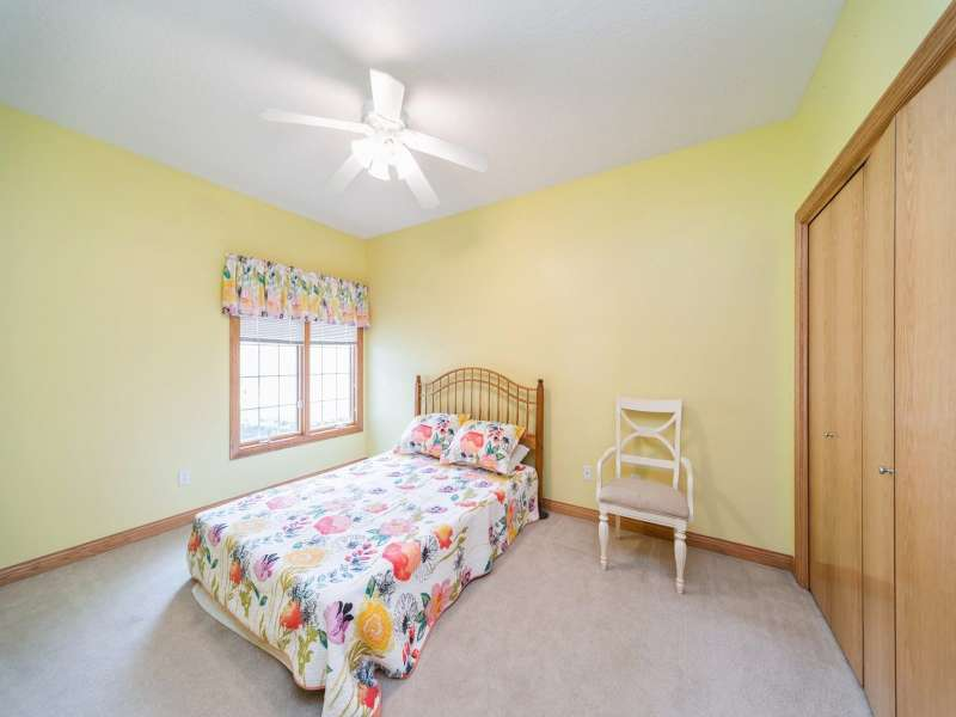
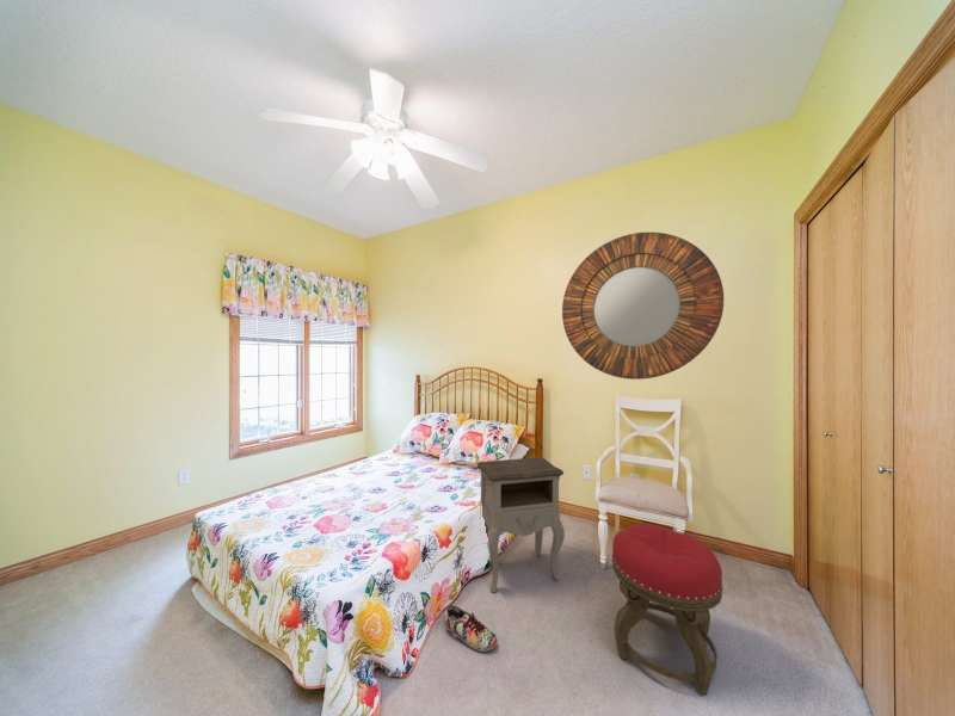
+ home mirror [561,232,725,381]
+ nightstand [476,456,566,593]
+ shoe [443,604,498,653]
+ stool [611,523,723,697]
